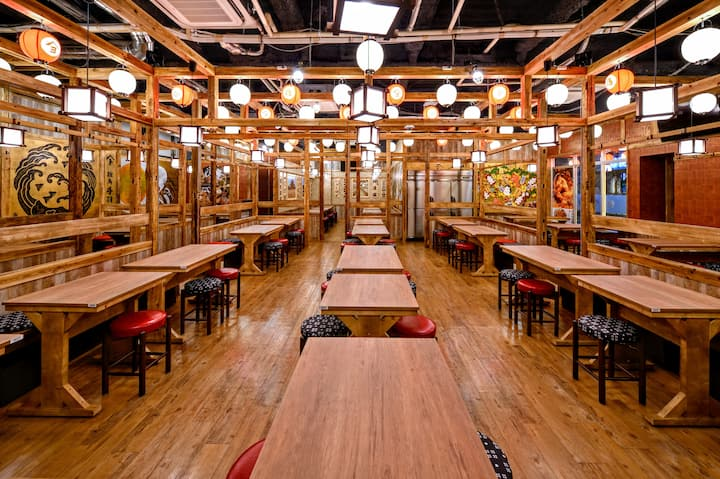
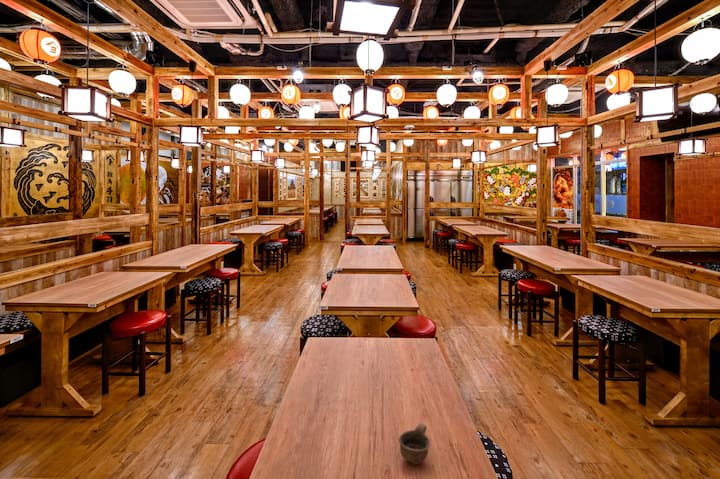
+ cup [398,423,432,466]
